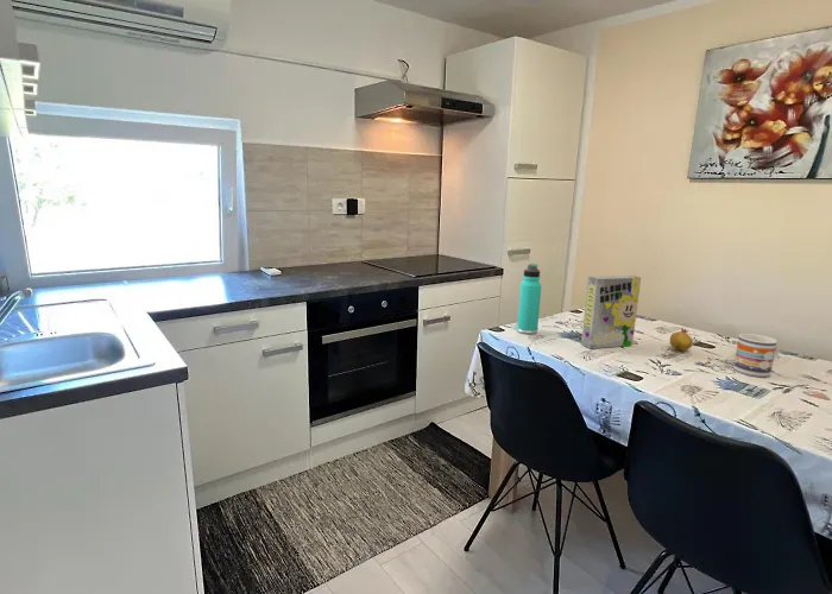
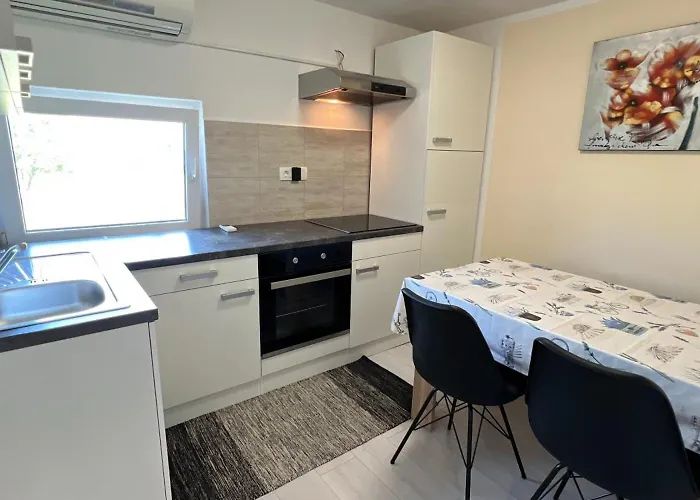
- mug [732,333,780,378]
- thermos bottle [516,263,542,335]
- cereal box [580,274,642,349]
- fruit [669,327,694,354]
